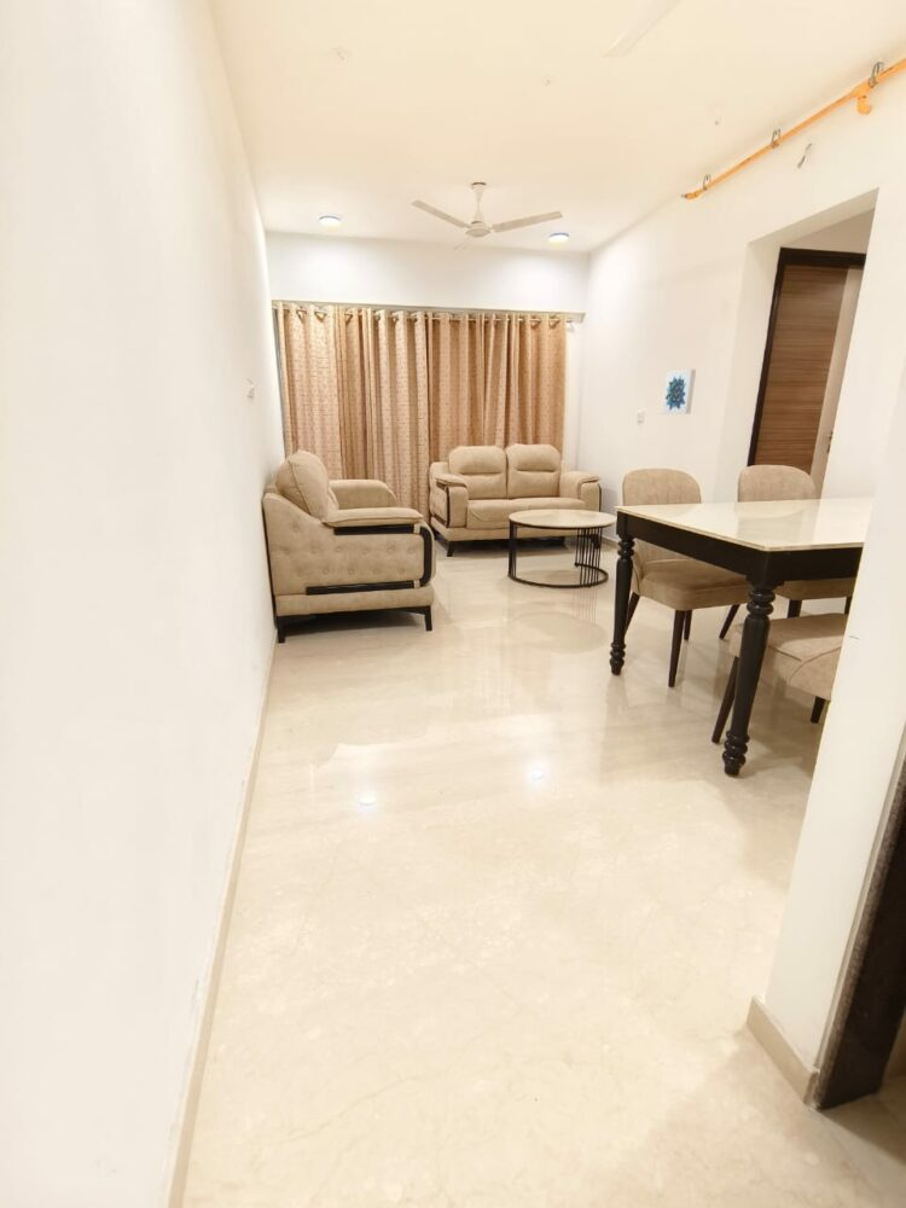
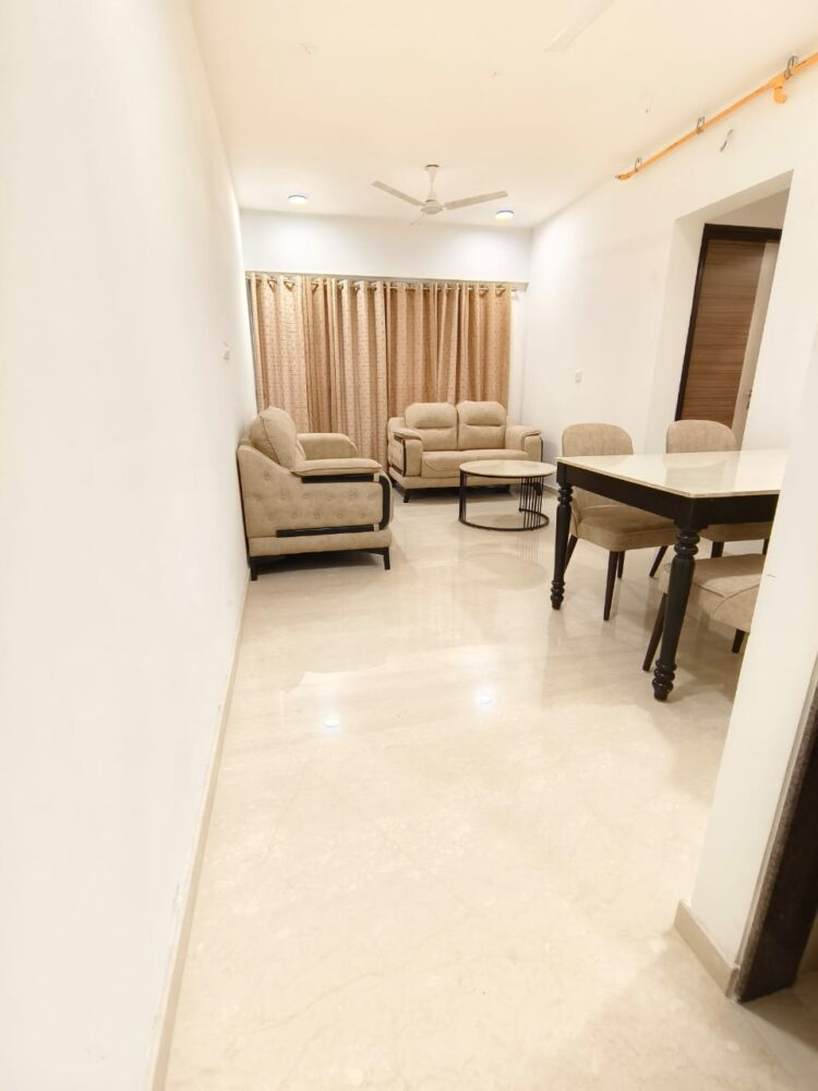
- wall art [661,368,697,416]
